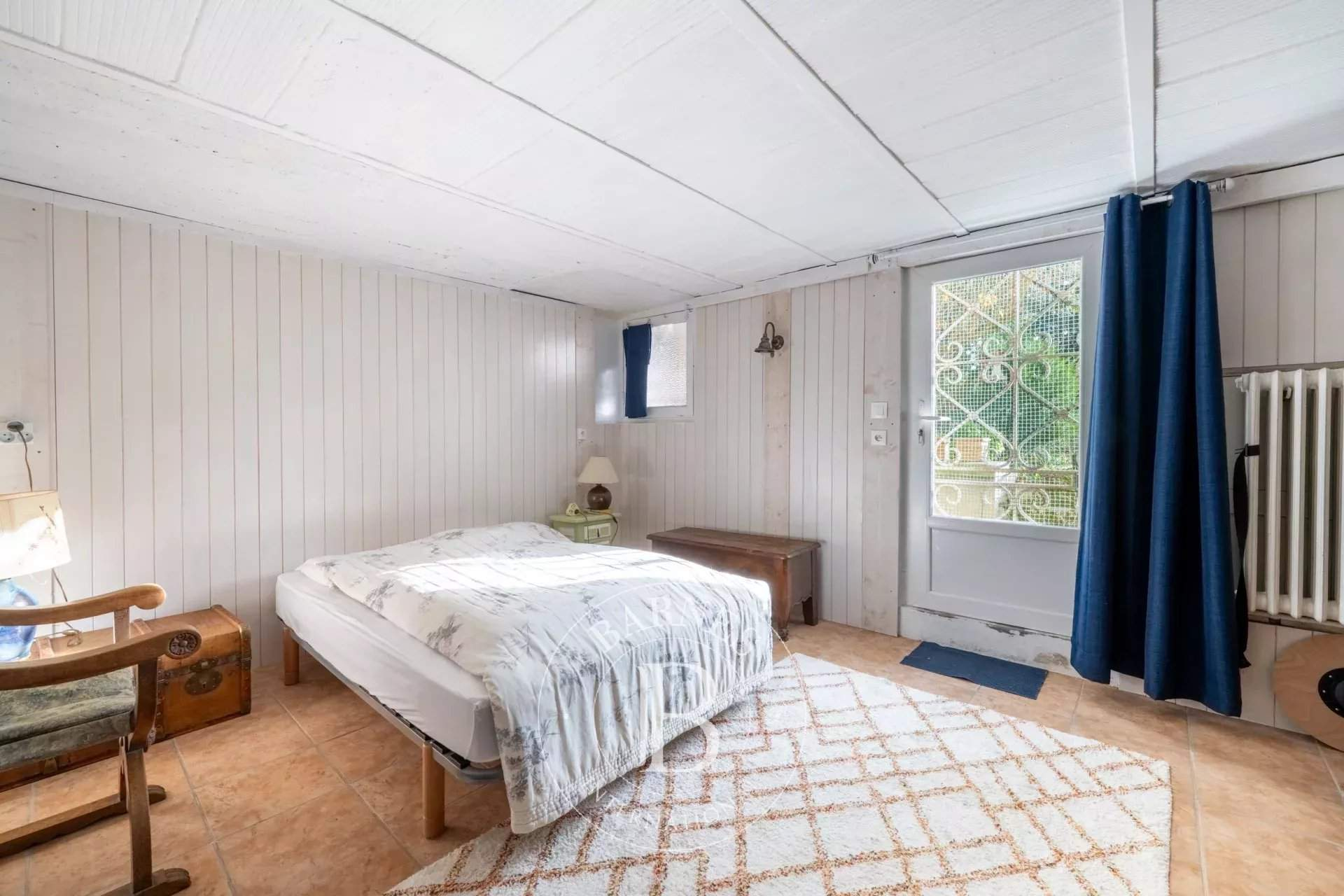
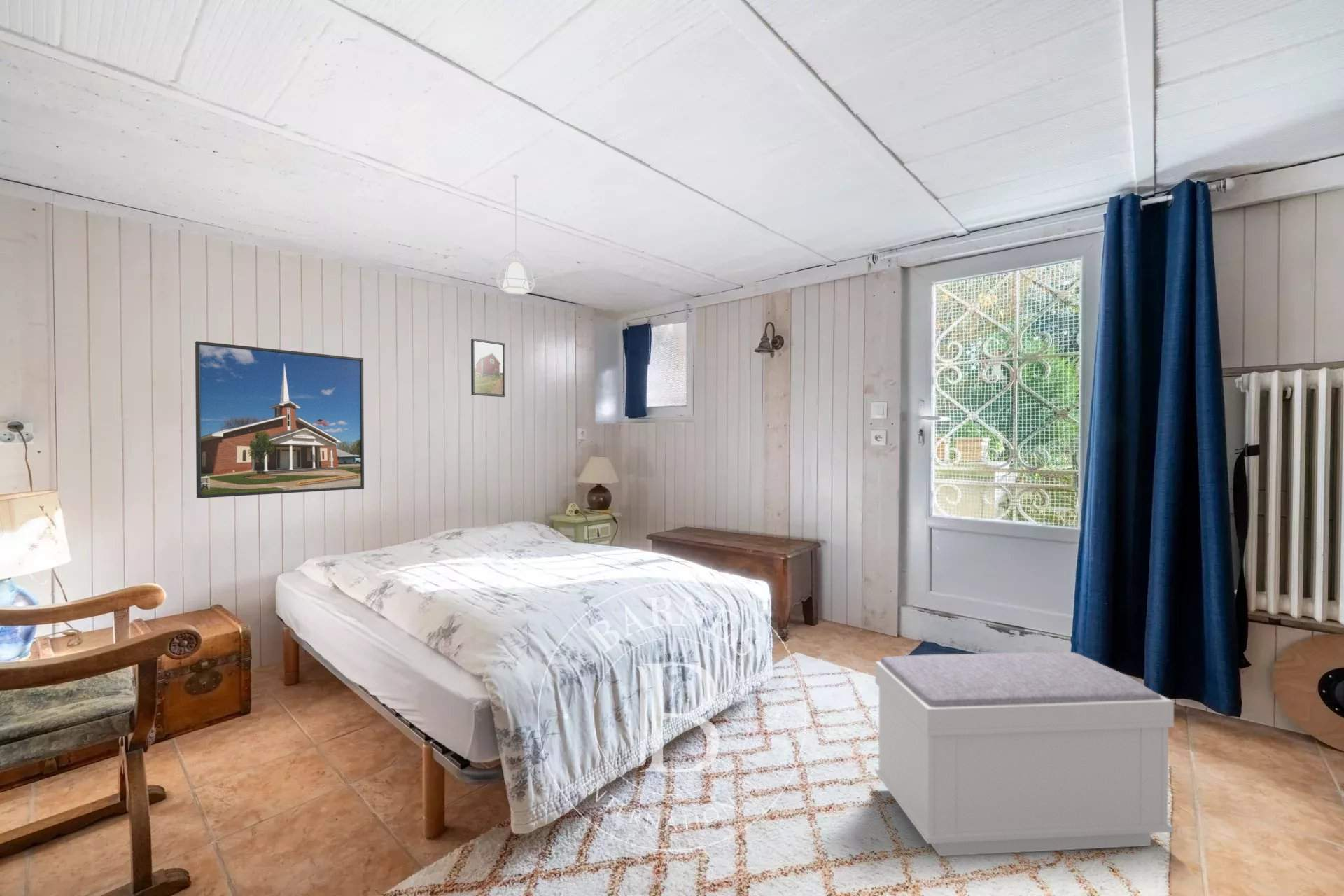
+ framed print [195,340,365,499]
+ bench [874,652,1175,857]
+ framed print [470,338,506,398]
+ pendant lamp [496,174,536,295]
